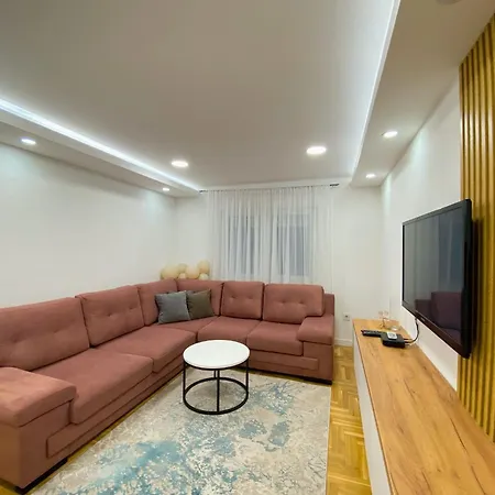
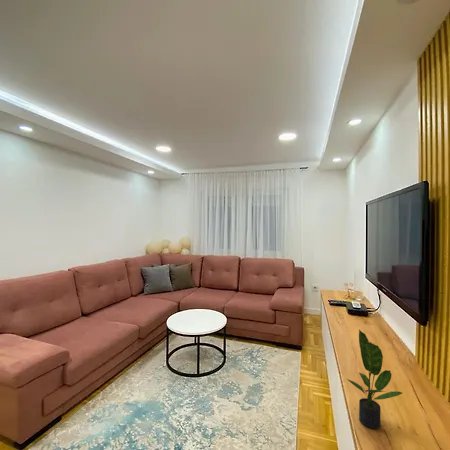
+ potted plant [346,329,403,430]
